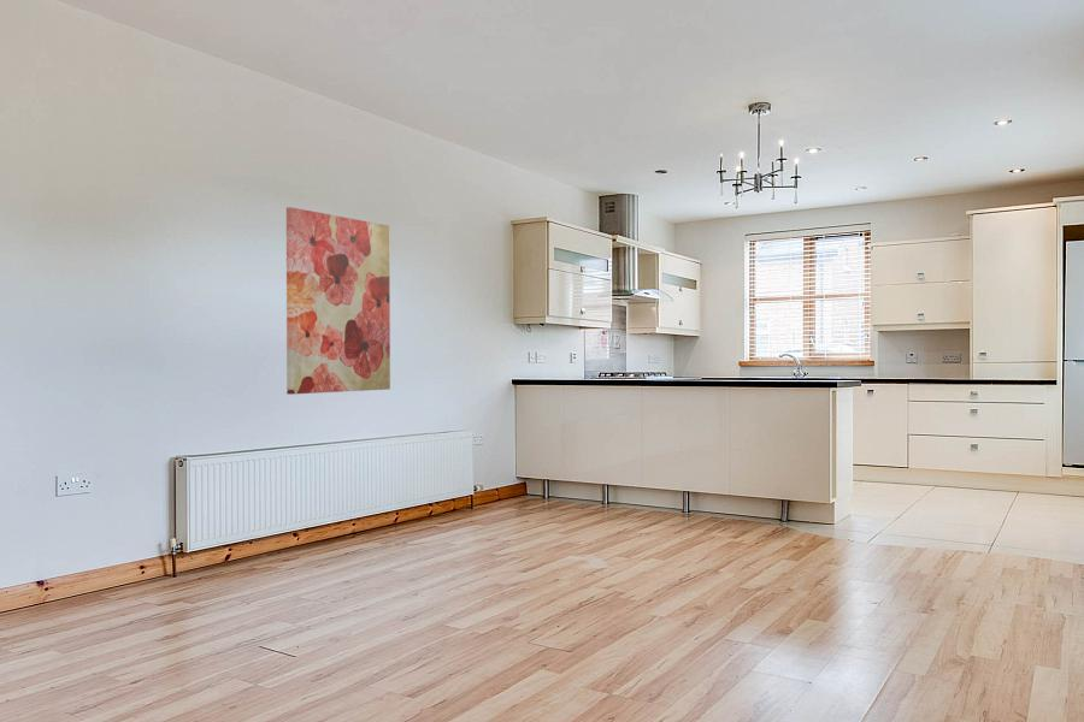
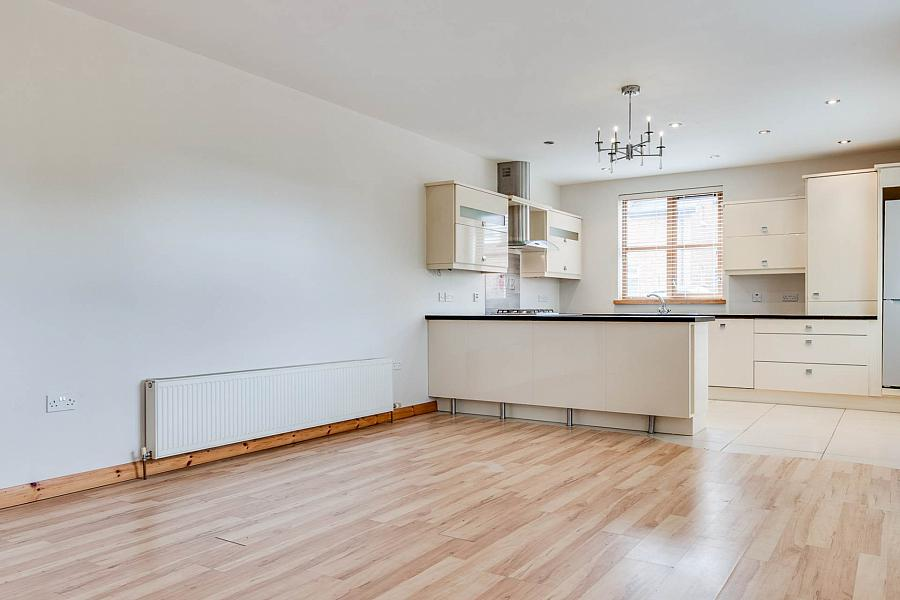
- wall art [285,206,391,396]
